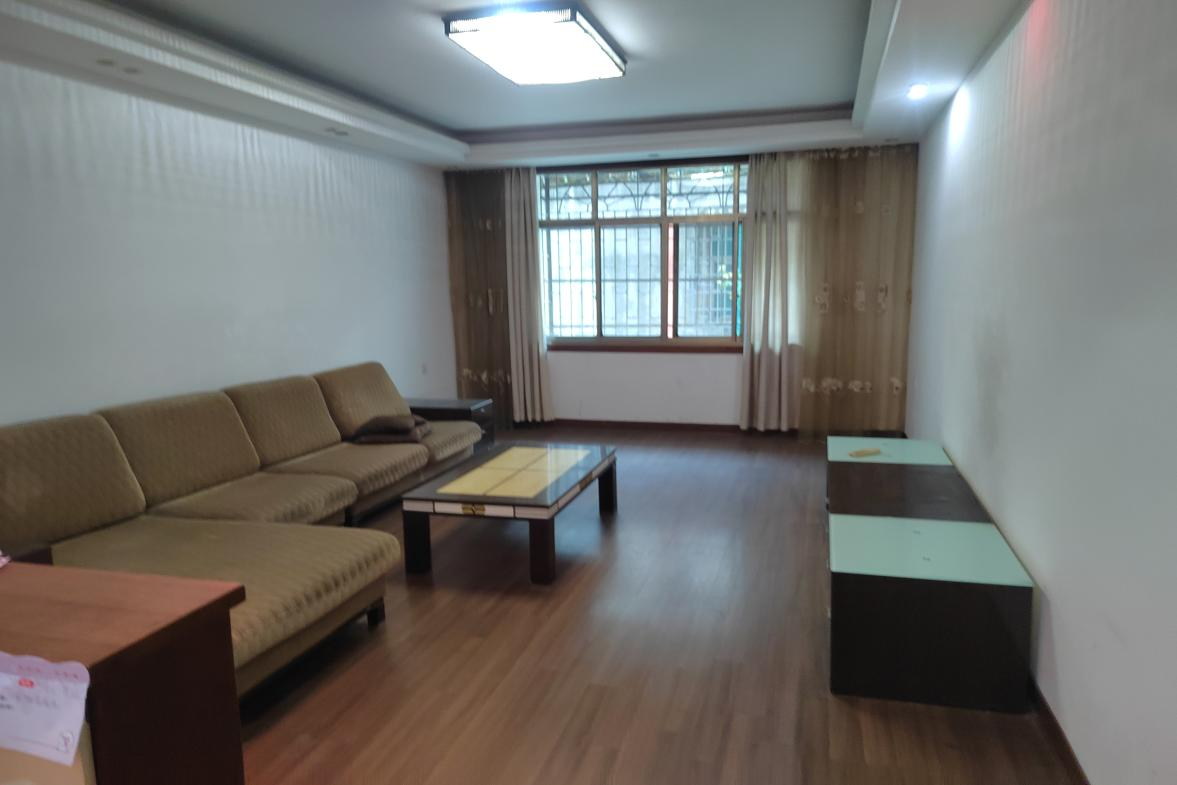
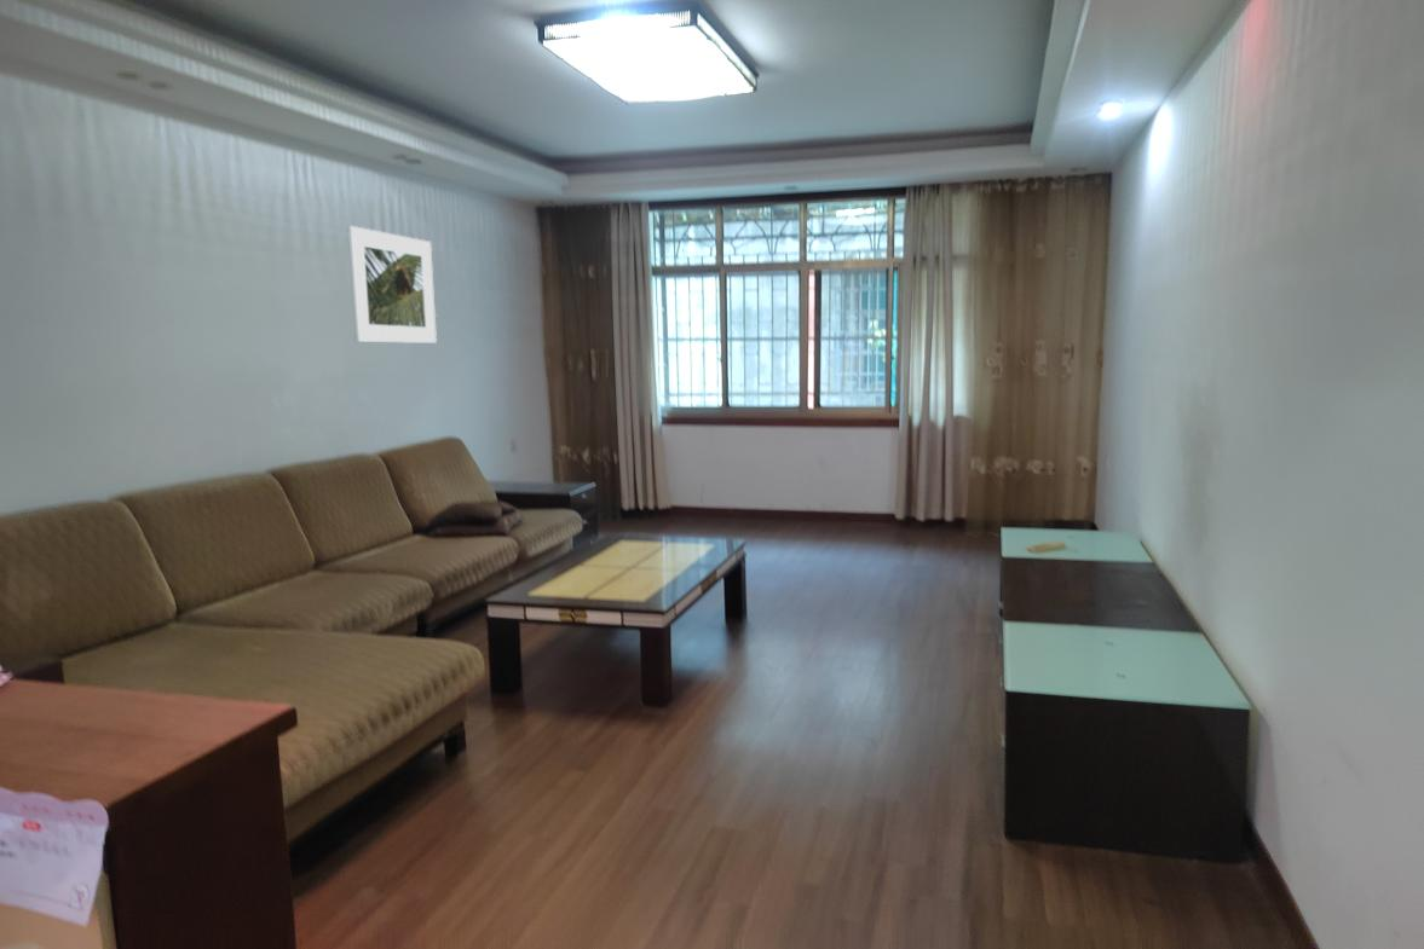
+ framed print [347,225,438,345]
